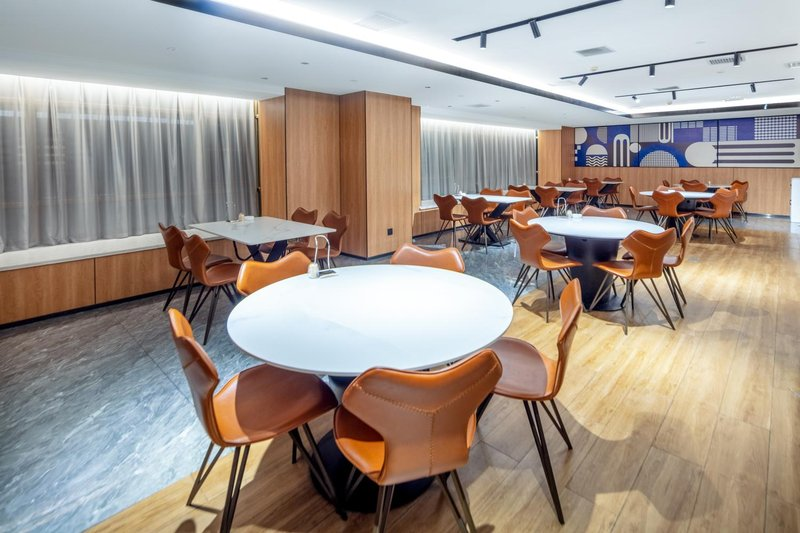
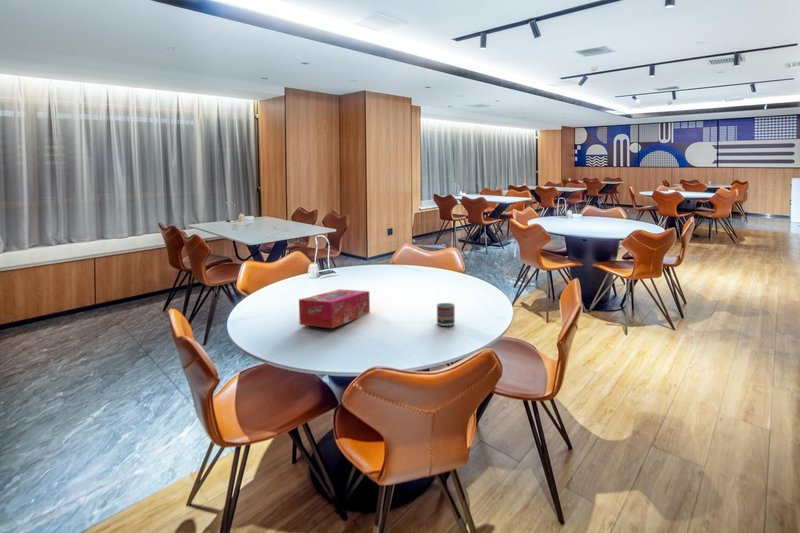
+ tissue box [298,288,371,329]
+ cup [436,302,456,327]
